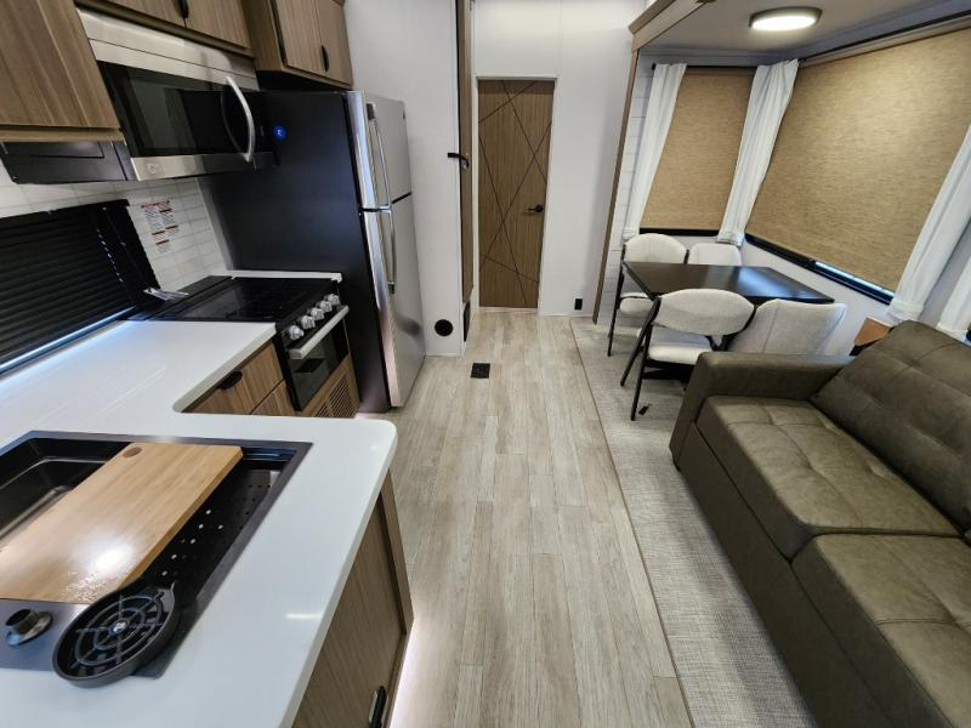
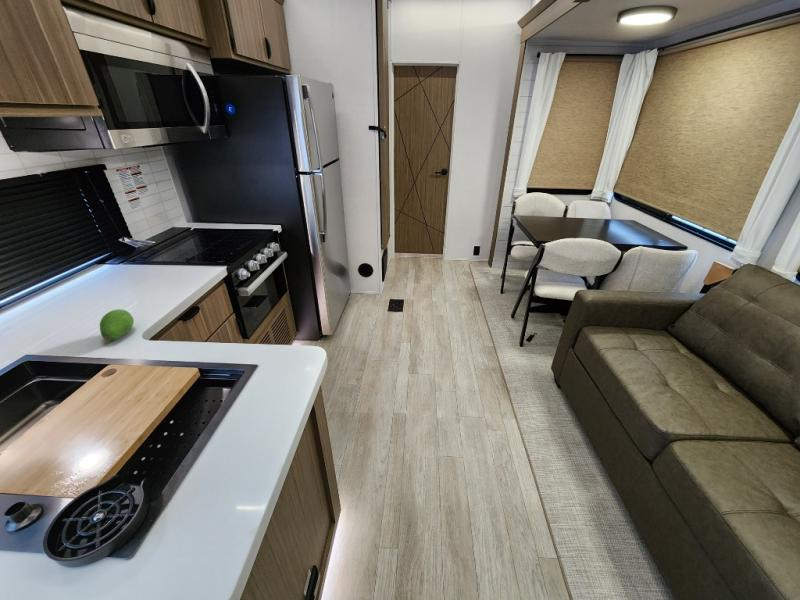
+ fruit [99,308,135,342]
